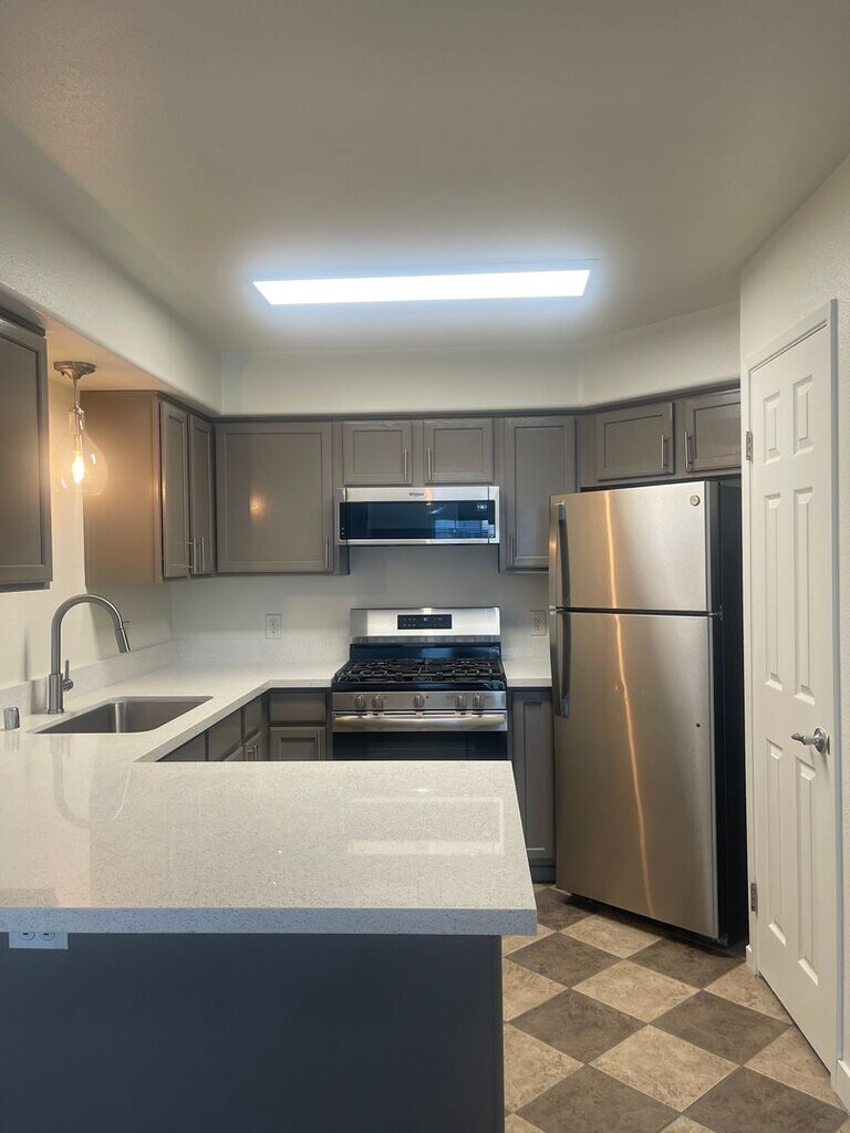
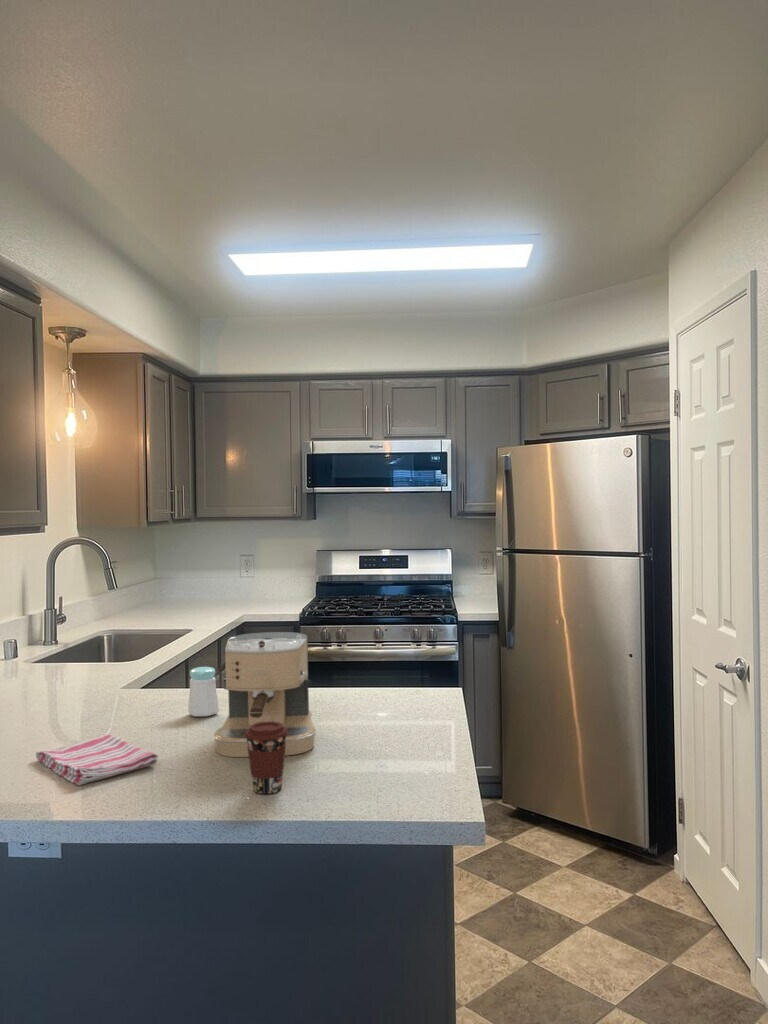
+ coffee cup [244,721,288,795]
+ coffee maker [213,631,317,758]
+ salt shaker [187,666,220,718]
+ dish towel [35,733,159,786]
